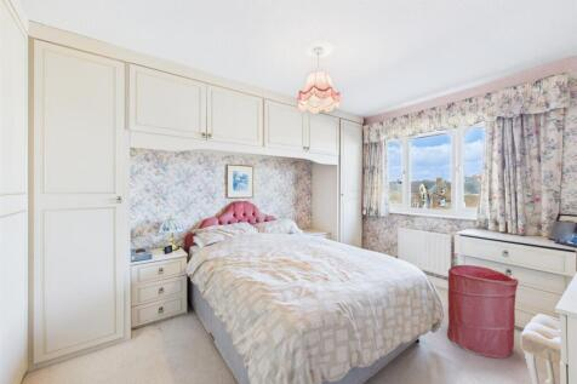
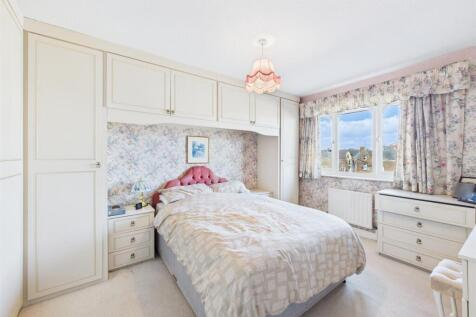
- laundry hamper [446,264,520,360]
